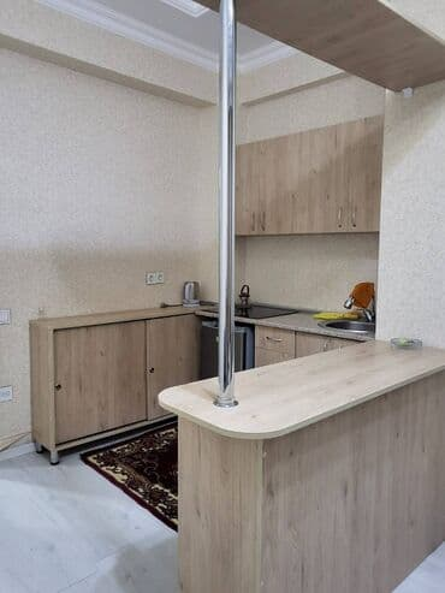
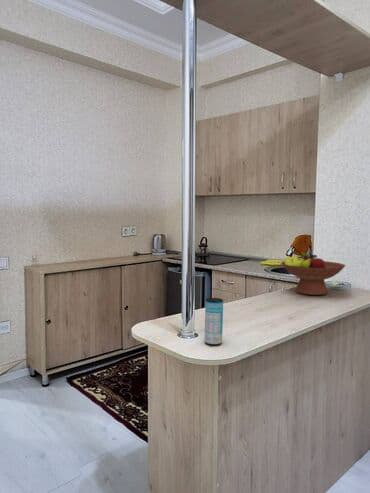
+ beverage can [204,297,224,347]
+ fruit bowl [280,252,346,296]
